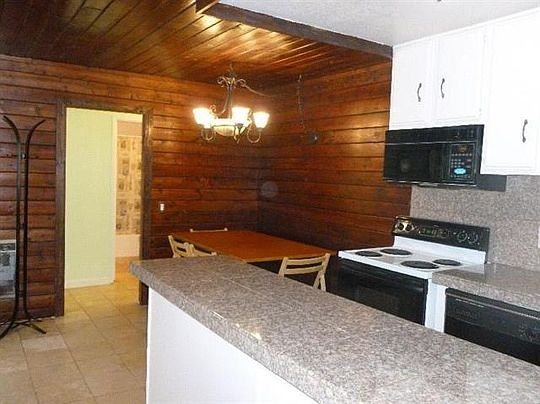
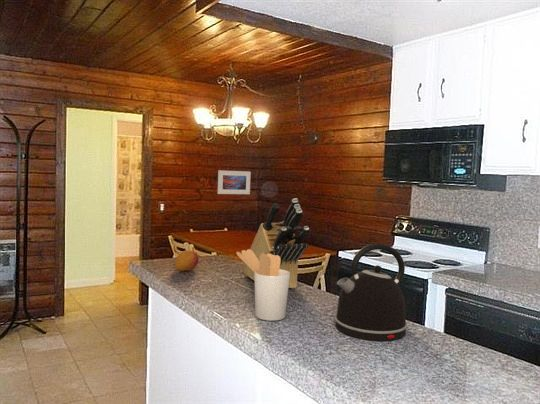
+ utensil holder [236,248,290,322]
+ knife block [242,197,310,289]
+ fruit [174,249,200,272]
+ kettle [334,243,408,342]
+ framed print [217,169,252,195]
